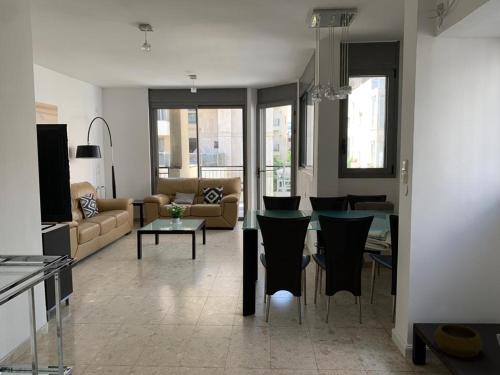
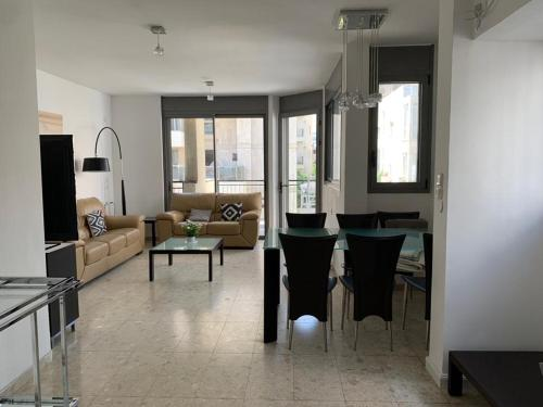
- decorative bowl [433,323,484,359]
